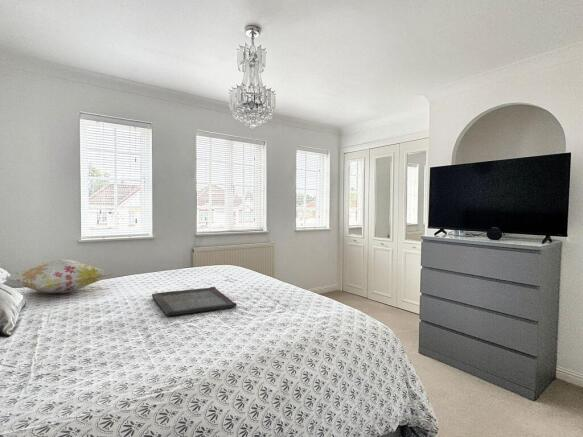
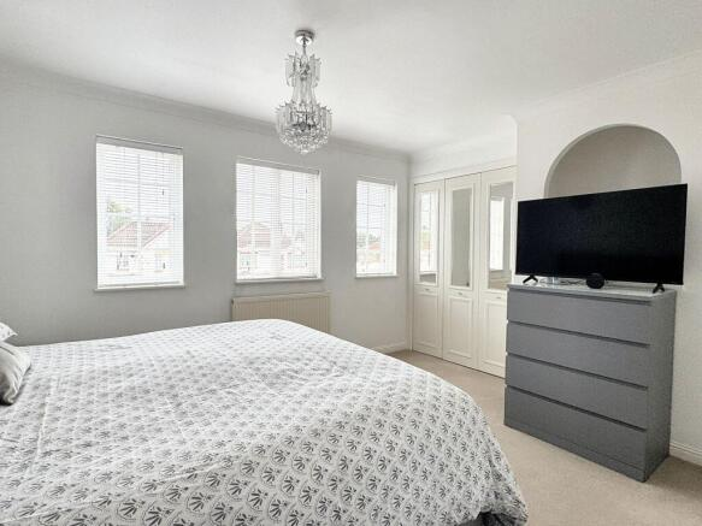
- serving tray [151,286,238,317]
- decorative pillow [4,258,114,294]
